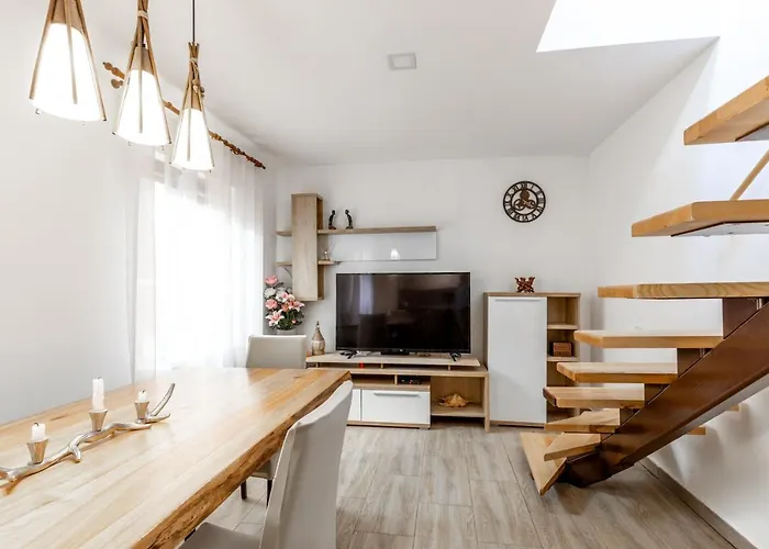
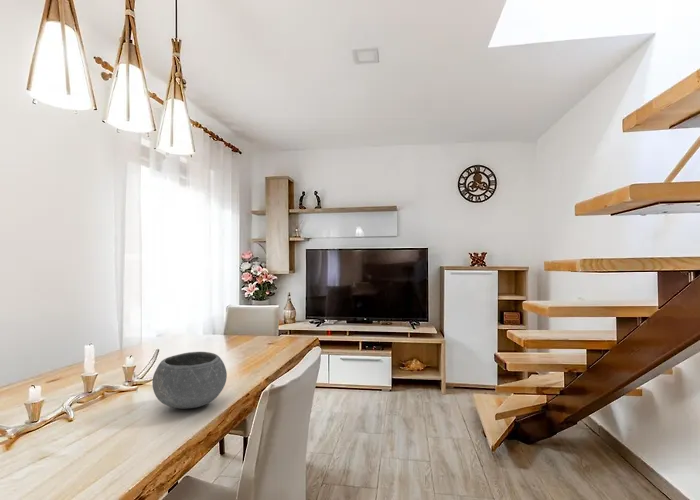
+ bowl [151,351,228,410]
